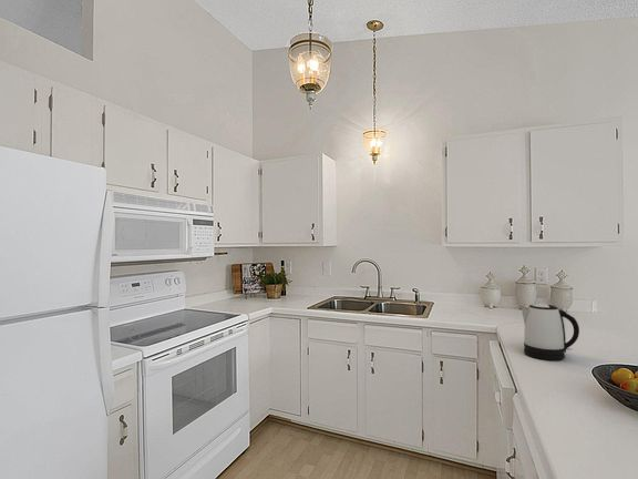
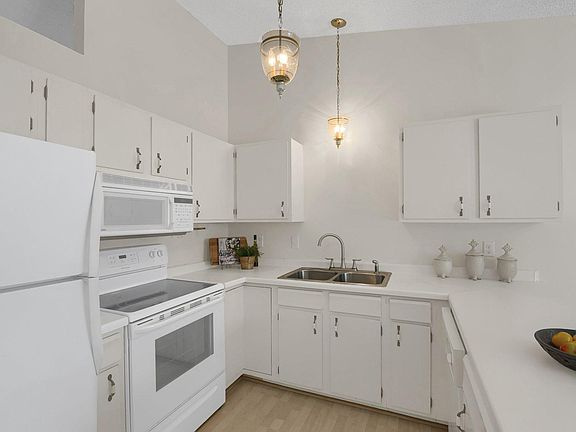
- kettle [521,303,580,361]
